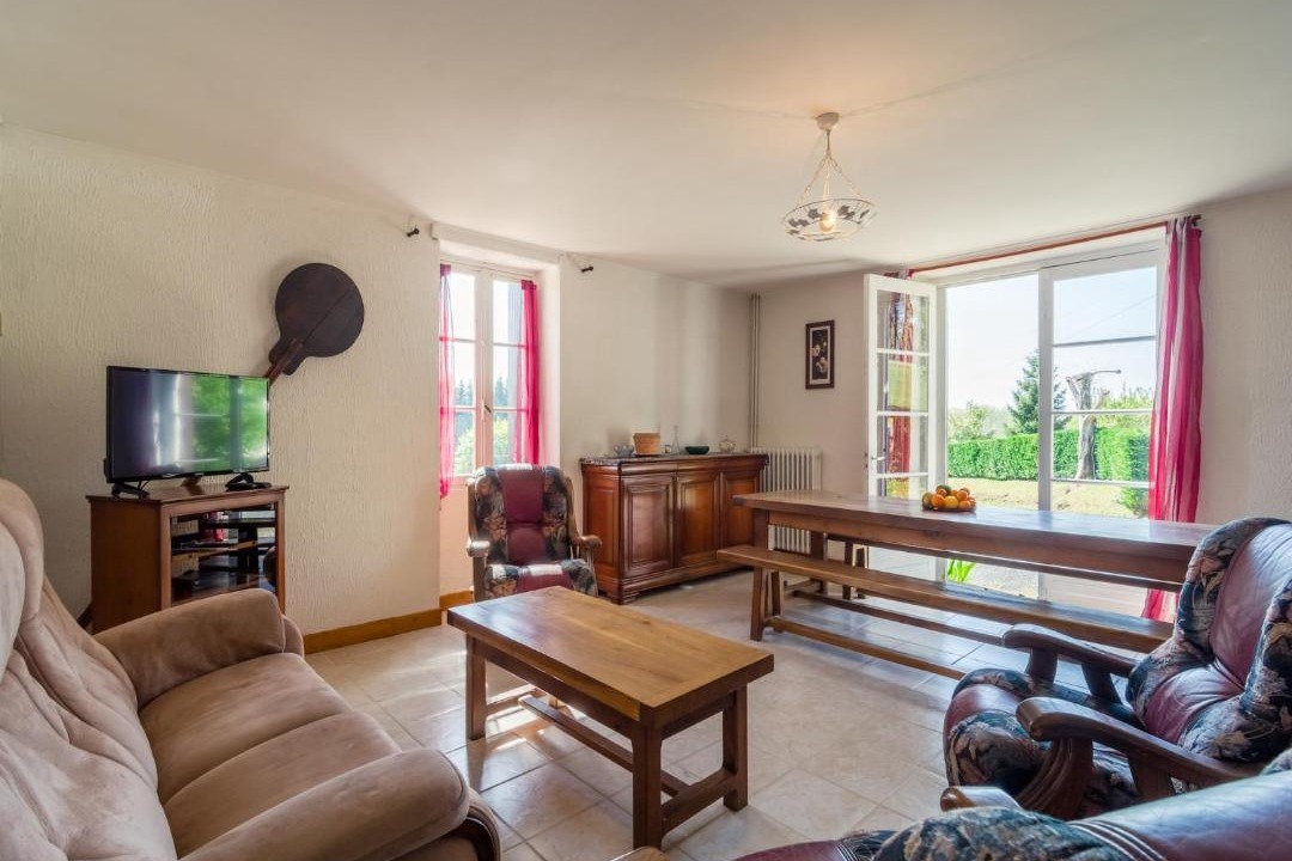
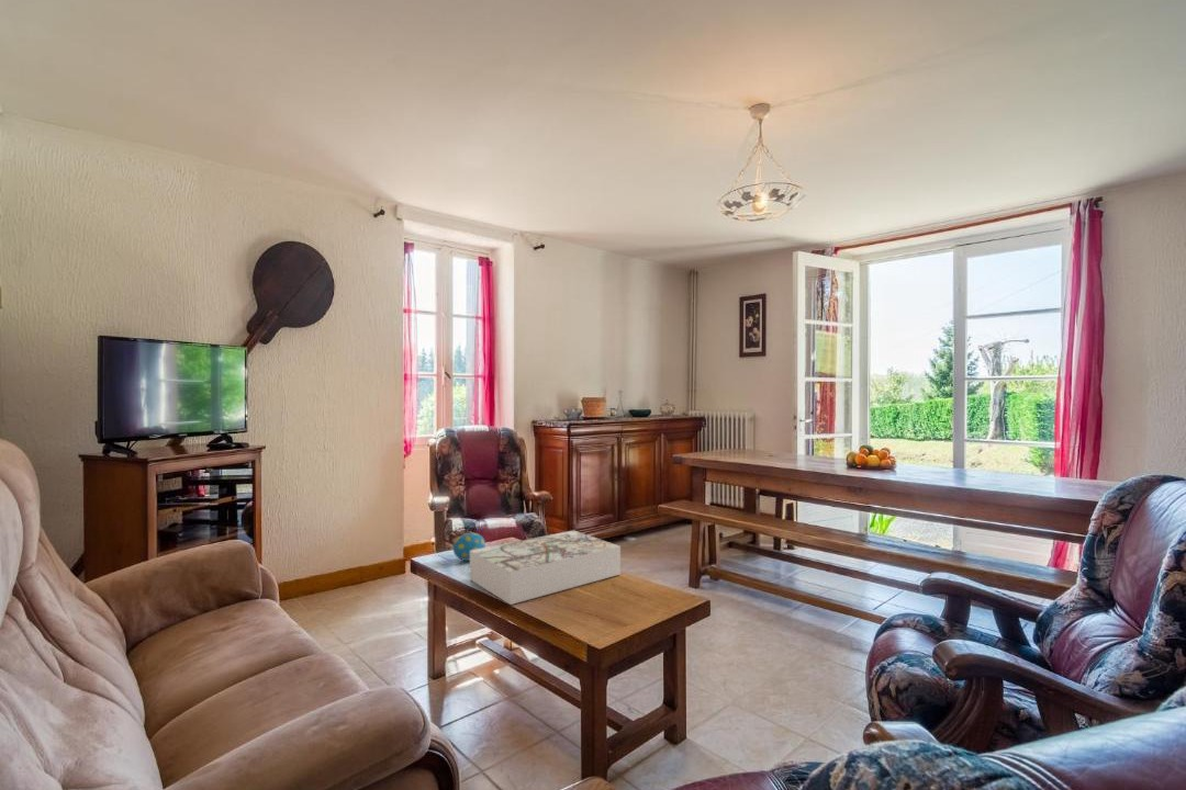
+ decorative egg [452,532,486,562]
+ board game [469,529,622,606]
